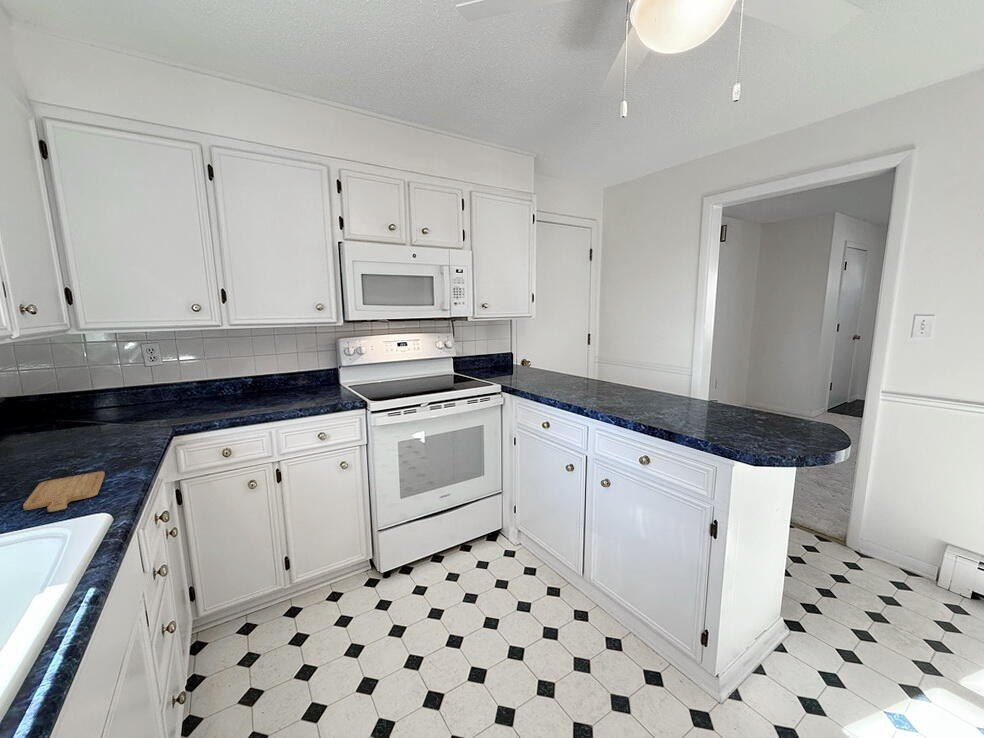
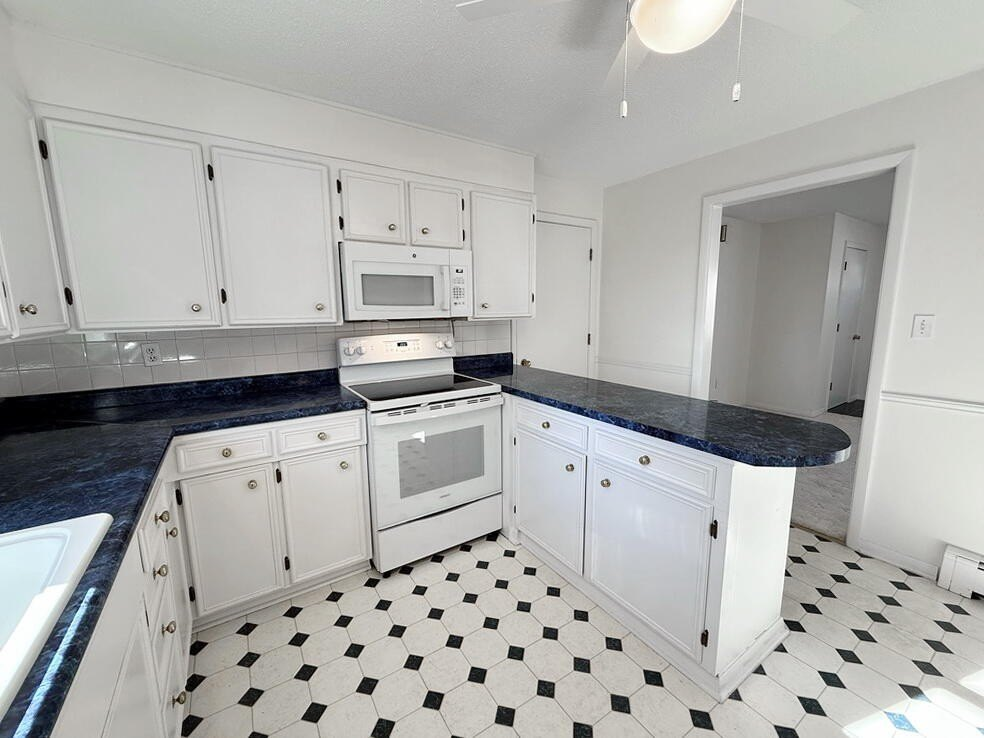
- chopping board [22,471,106,513]
